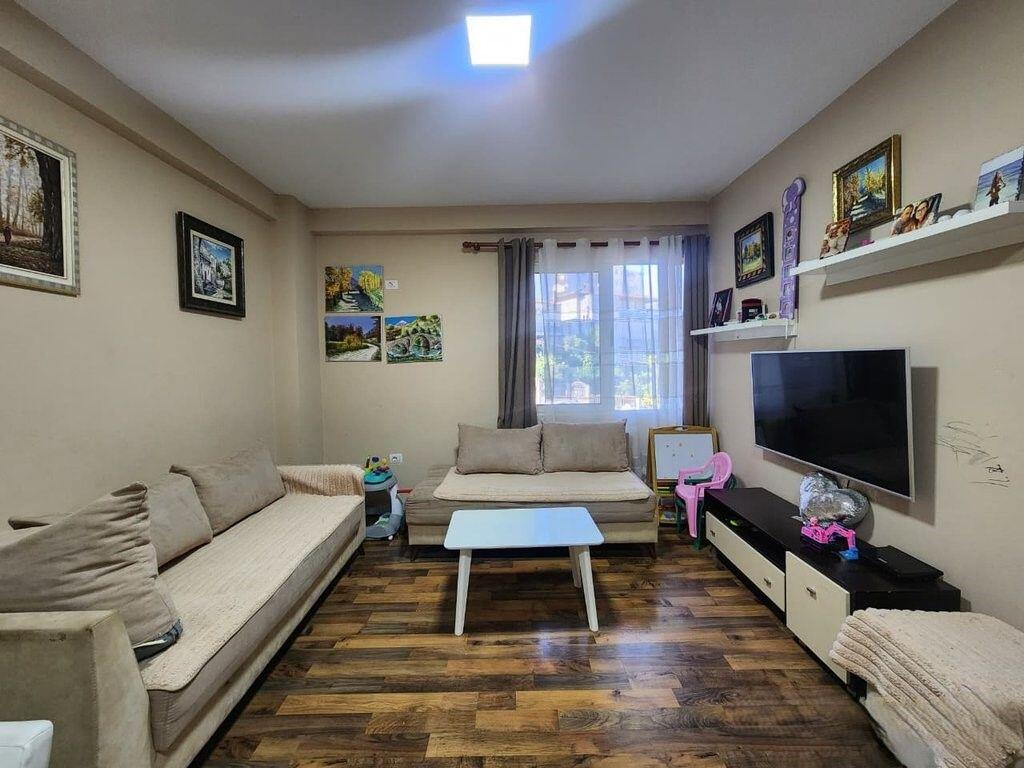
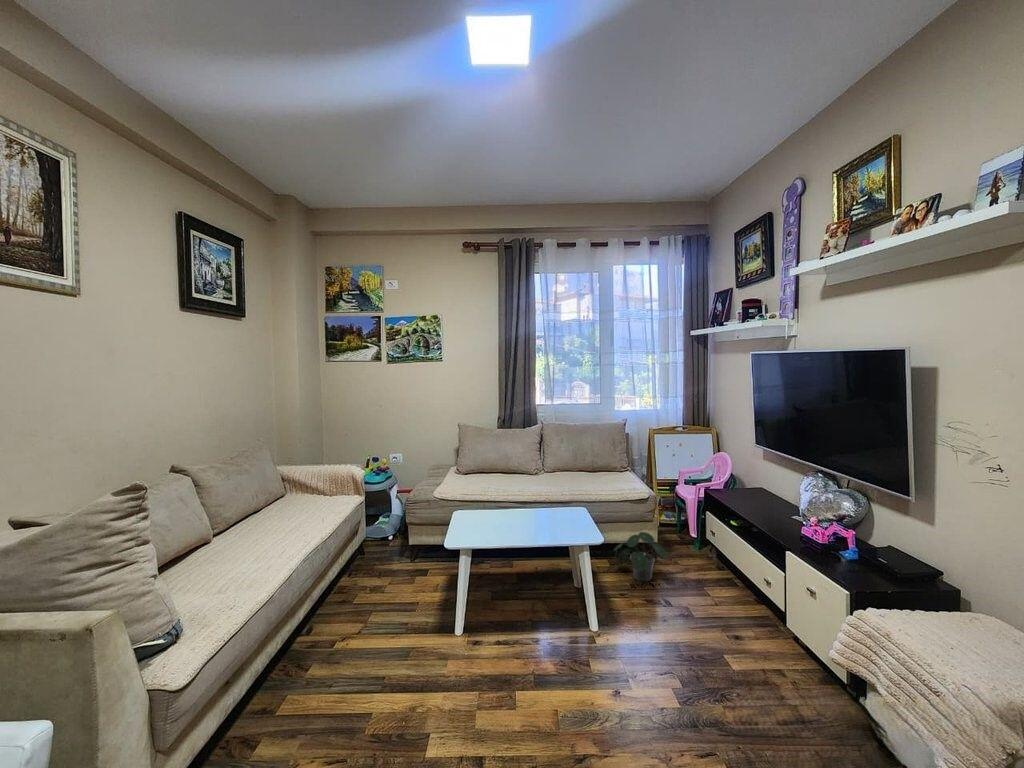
+ potted plant [612,531,671,583]
